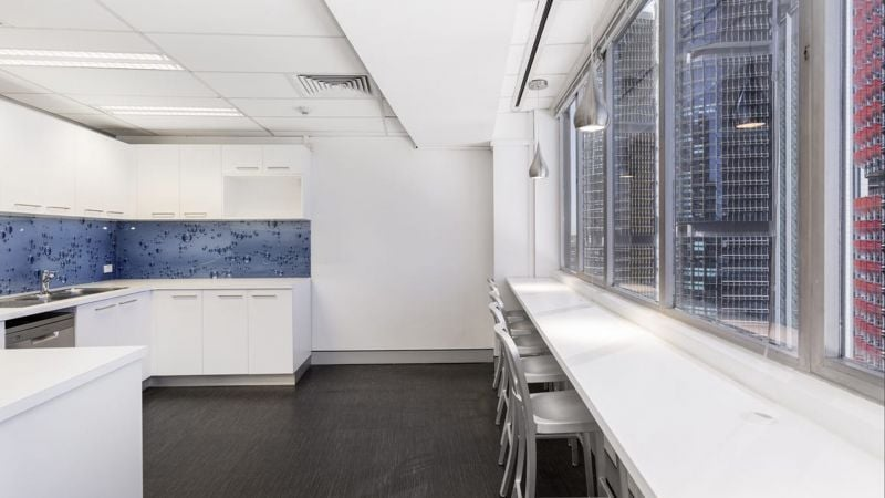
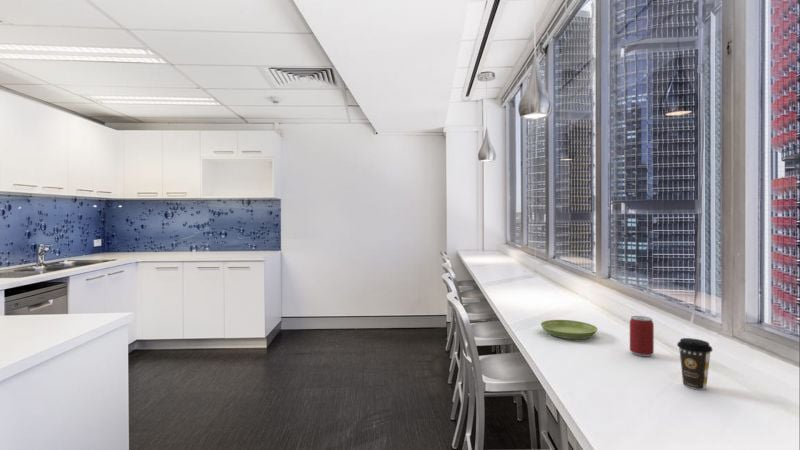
+ beer can [629,315,655,357]
+ coffee cup [676,337,714,391]
+ saucer [540,319,599,340]
